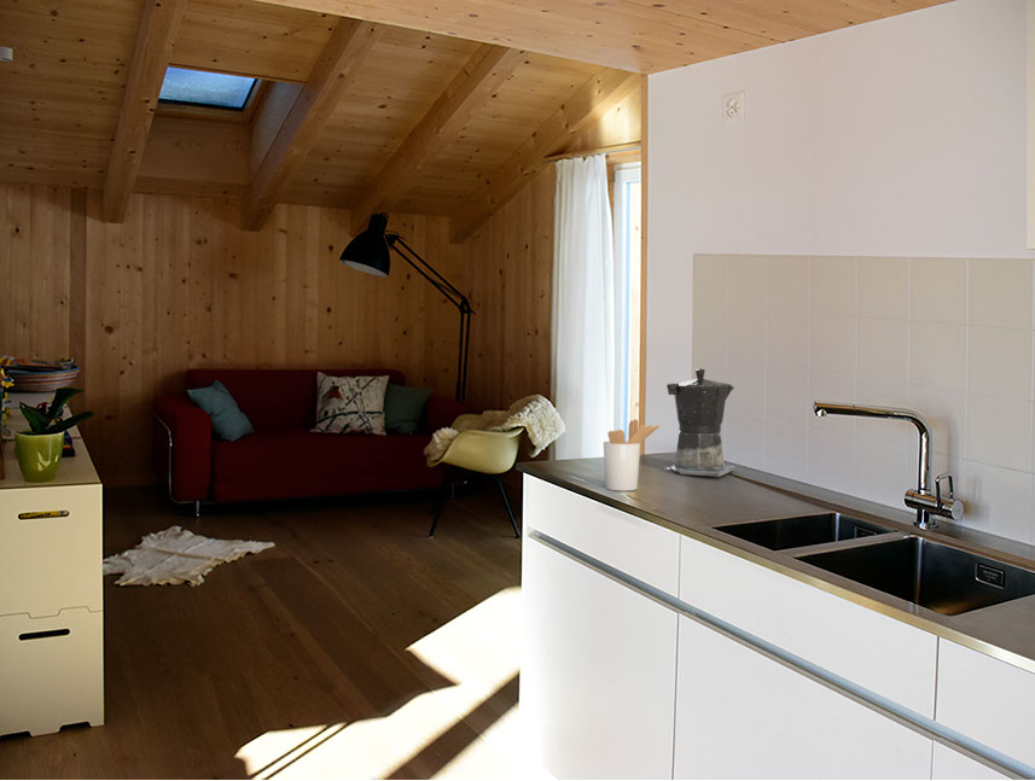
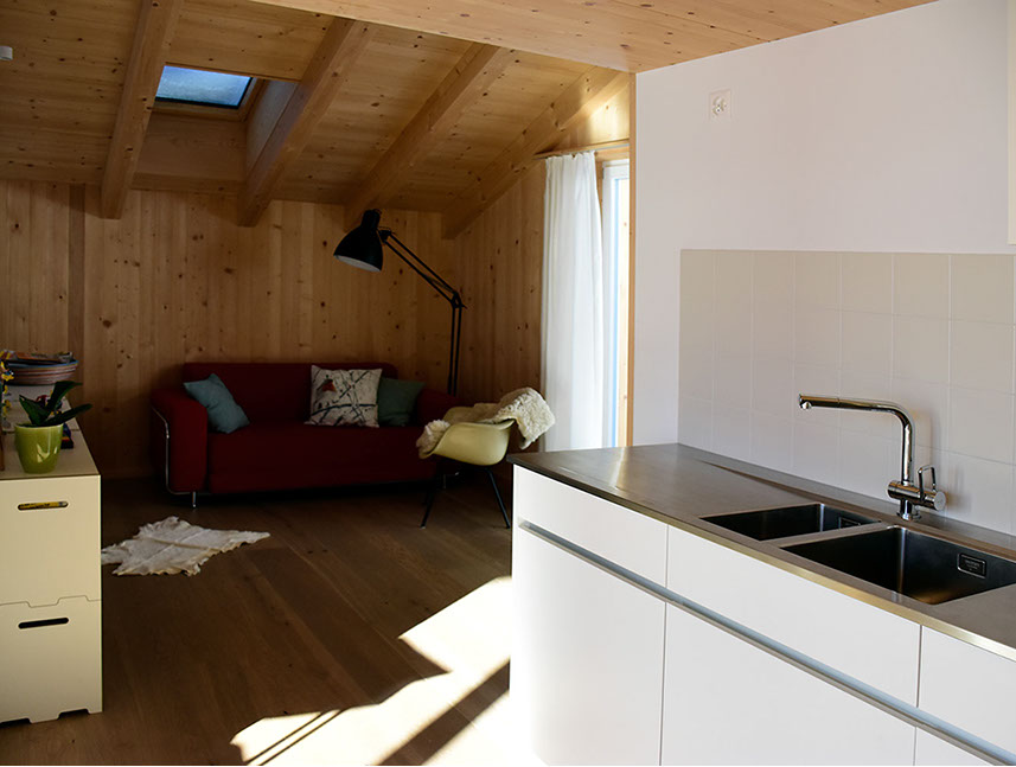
- utensil holder [603,419,661,491]
- coffee maker [665,367,735,478]
